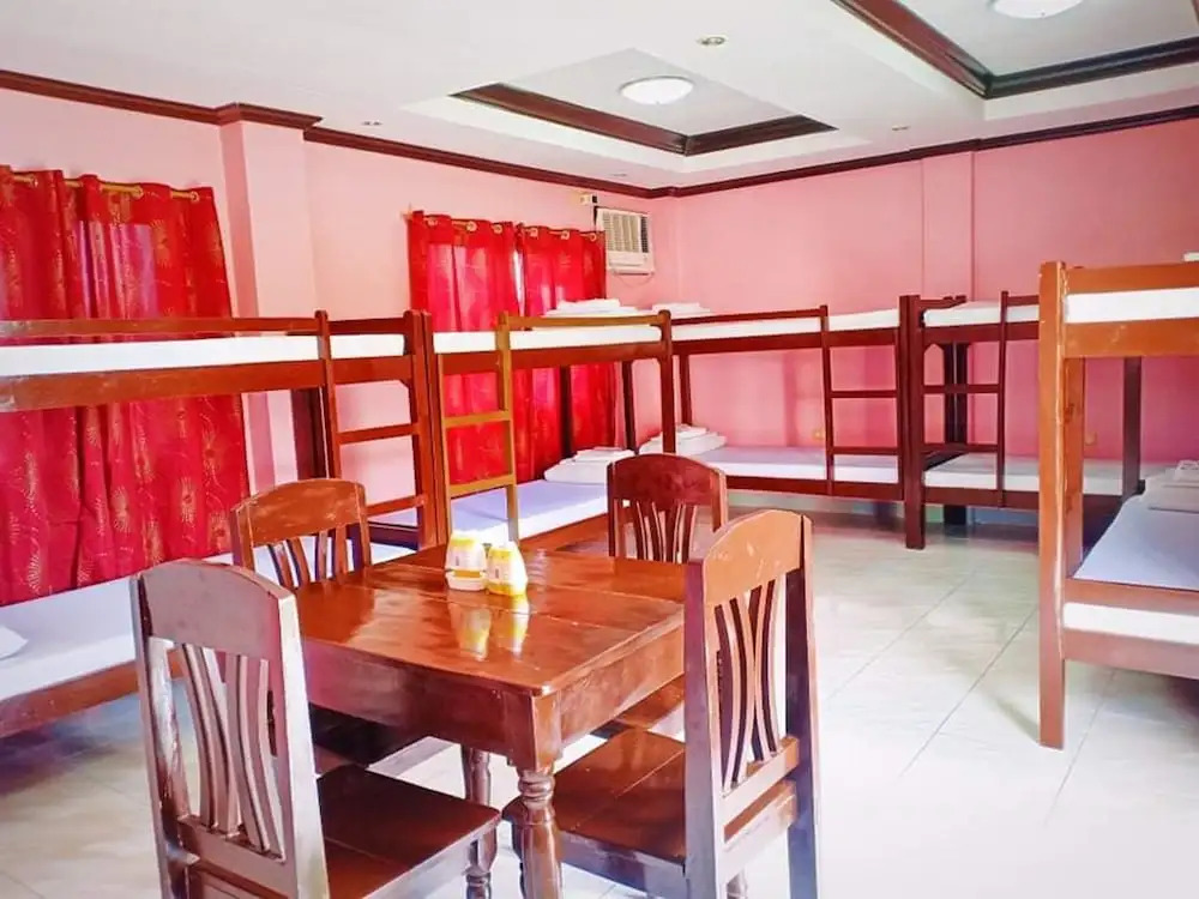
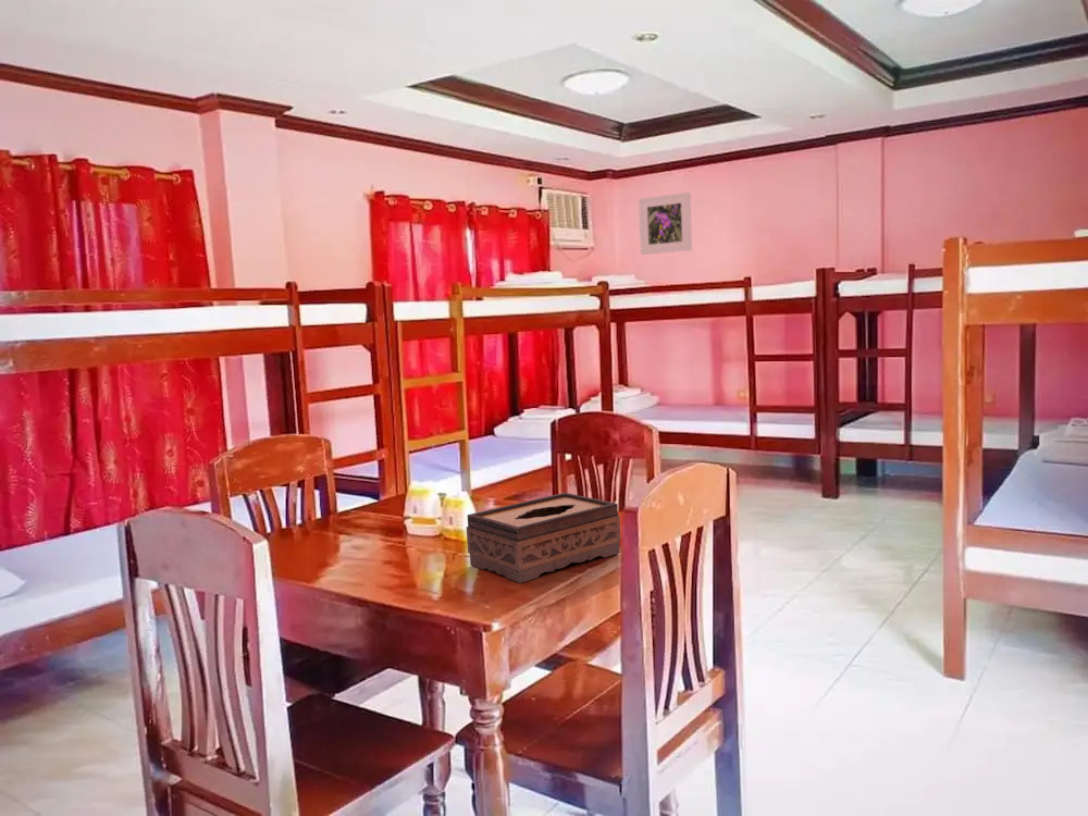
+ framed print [638,191,693,256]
+ tissue box [466,492,621,584]
